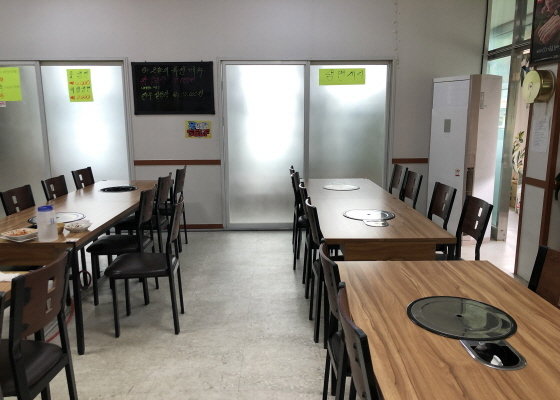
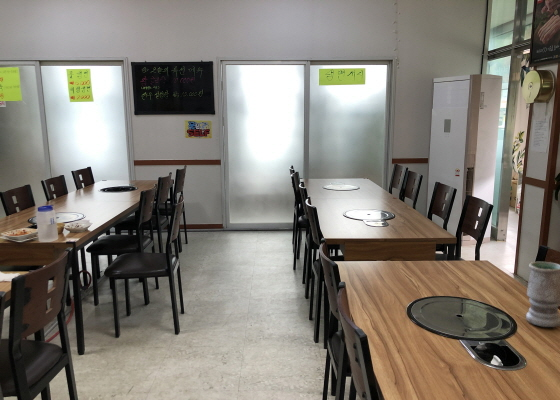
+ vase [525,261,560,328]
